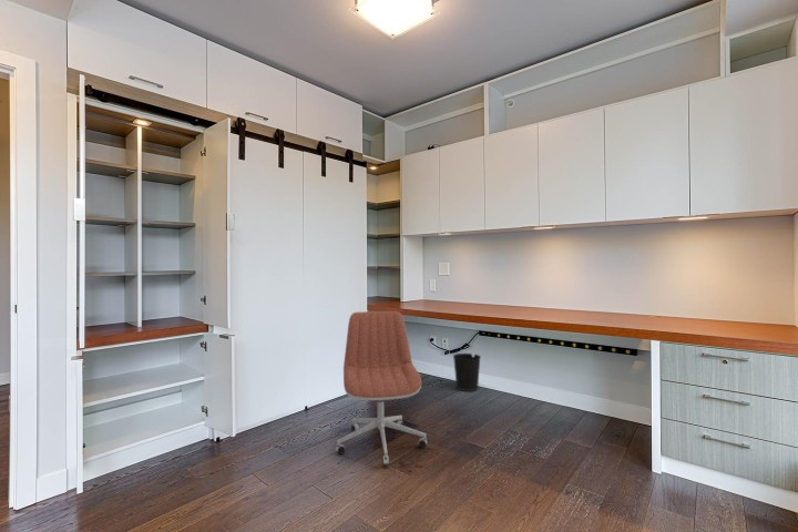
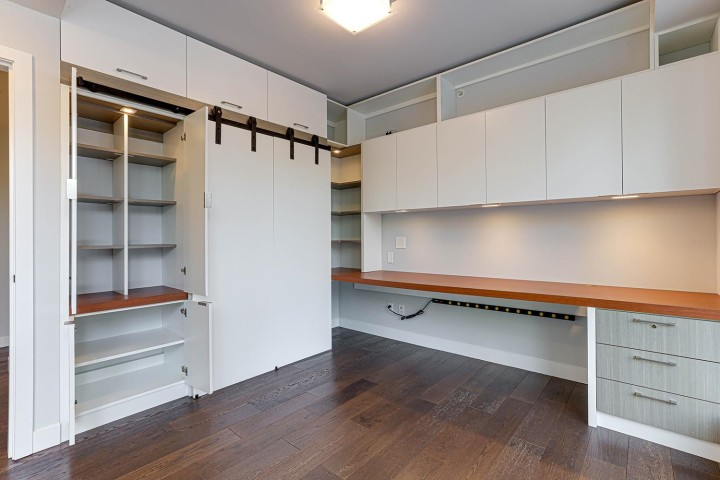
- office chair [335,310,428,467]
- wastebasket [452,352,482,392]
